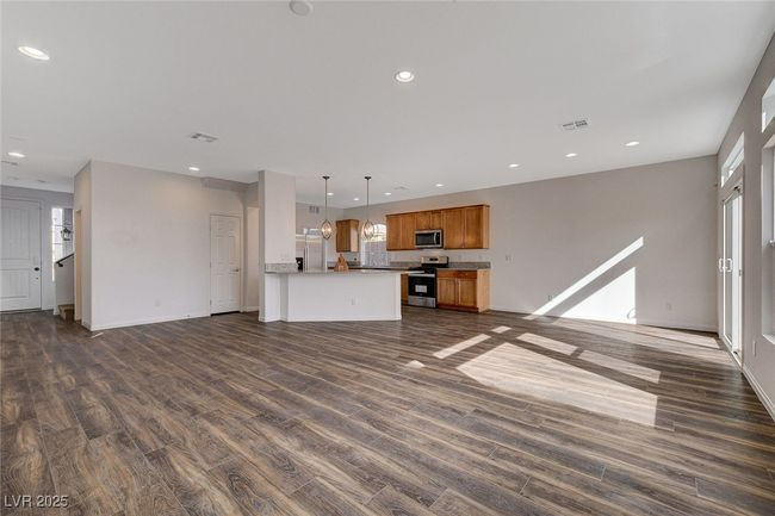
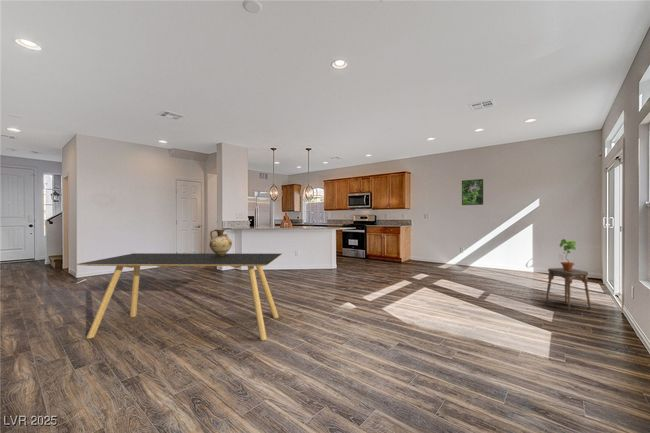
+ dining table [75,252,283,341]
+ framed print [461,178,484,206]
+ stool [545,267,592,311]
+ ceramic jug [208,228,233,256]
+ potted plant [559,238,577,271]
